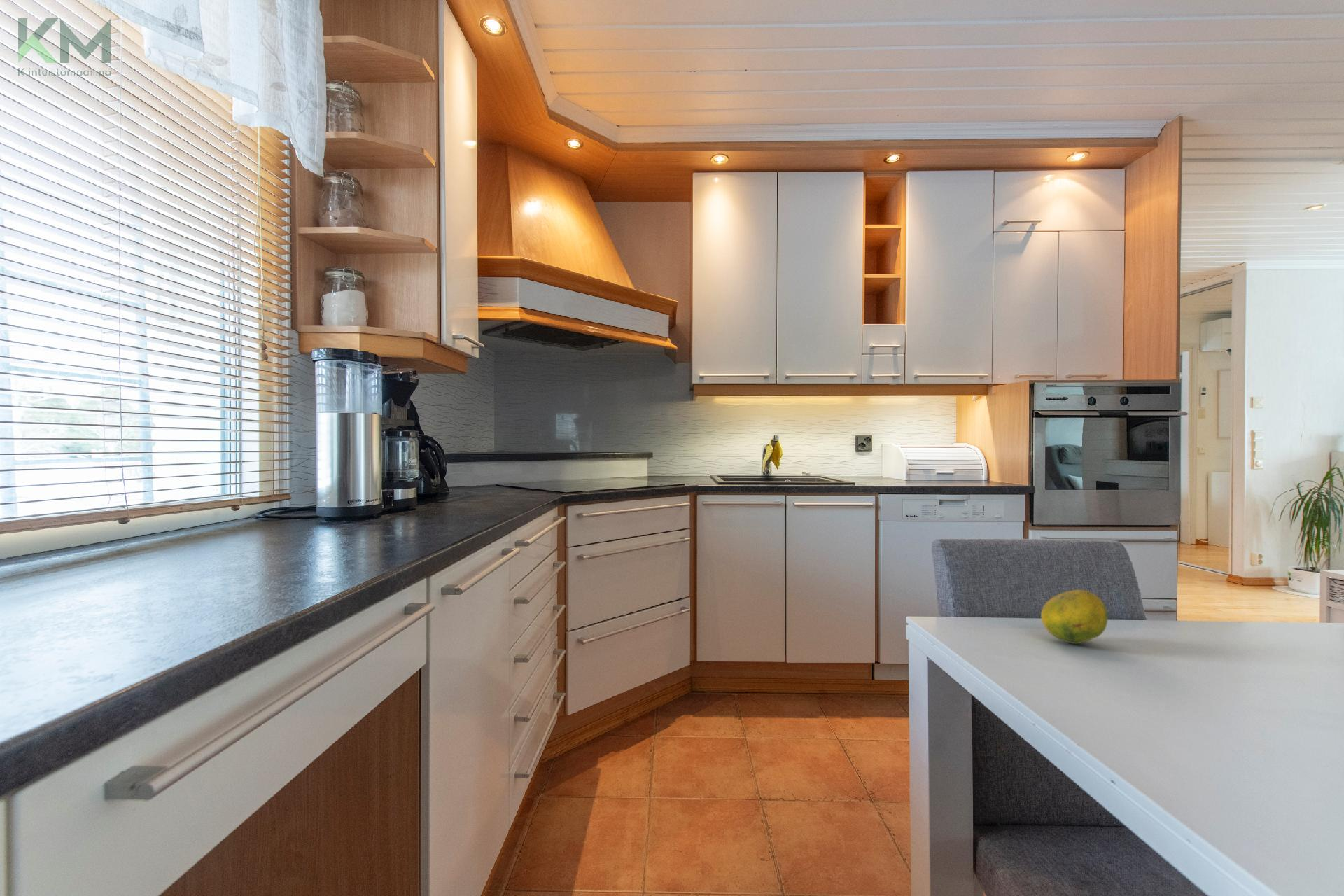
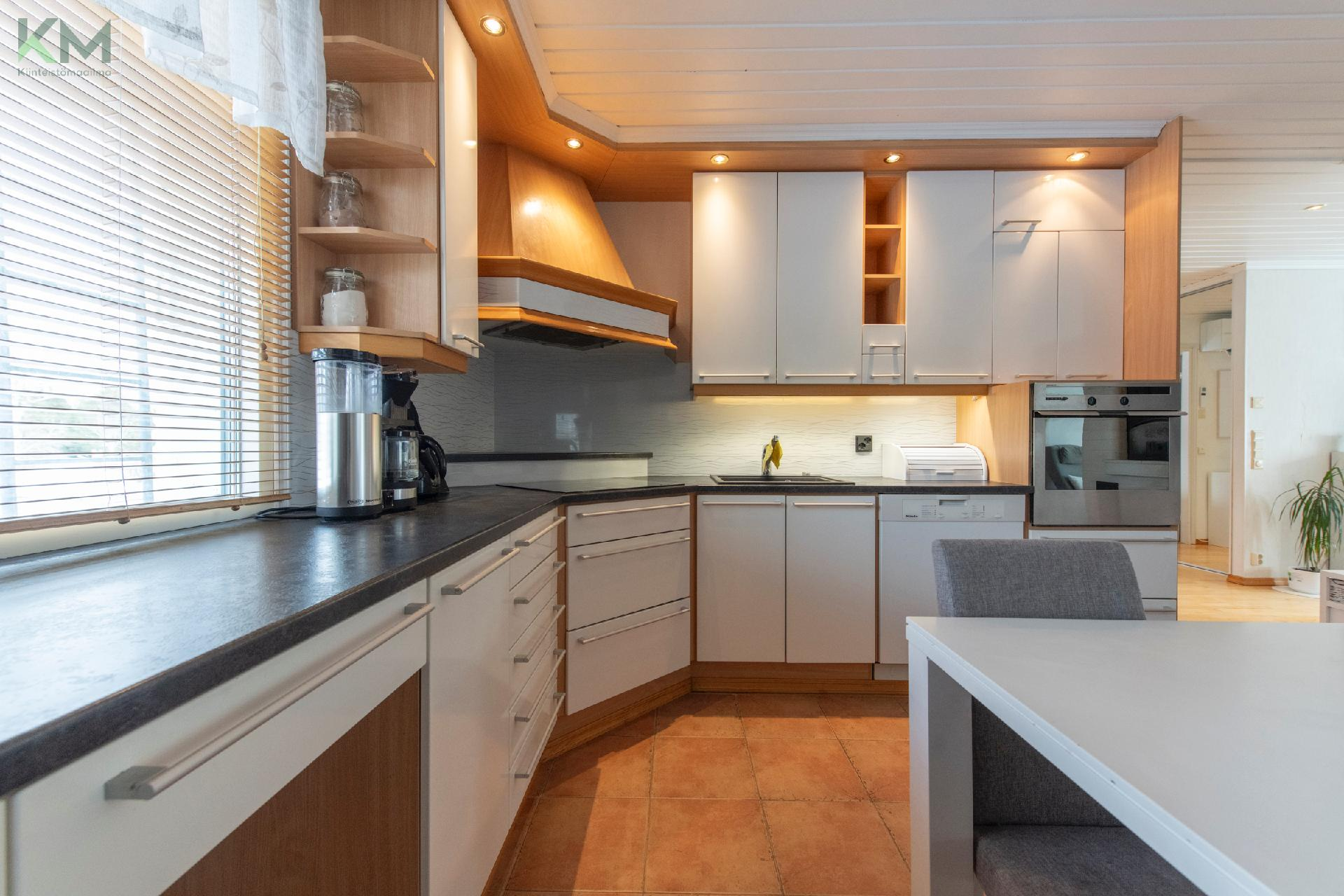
- fruit [1040,589,1109,645]
